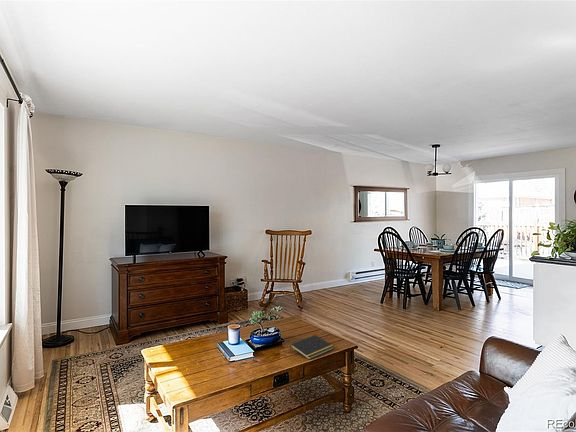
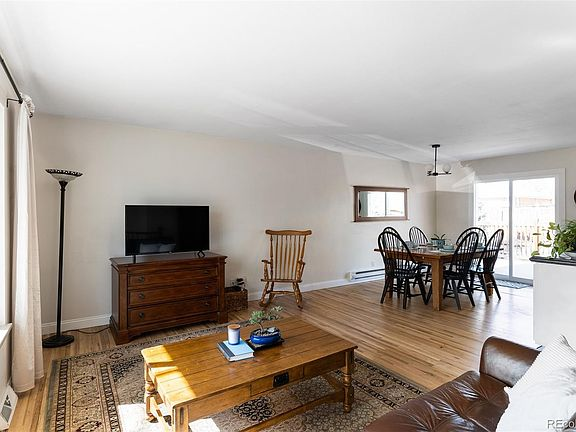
- notepad [289,334,335,360]
